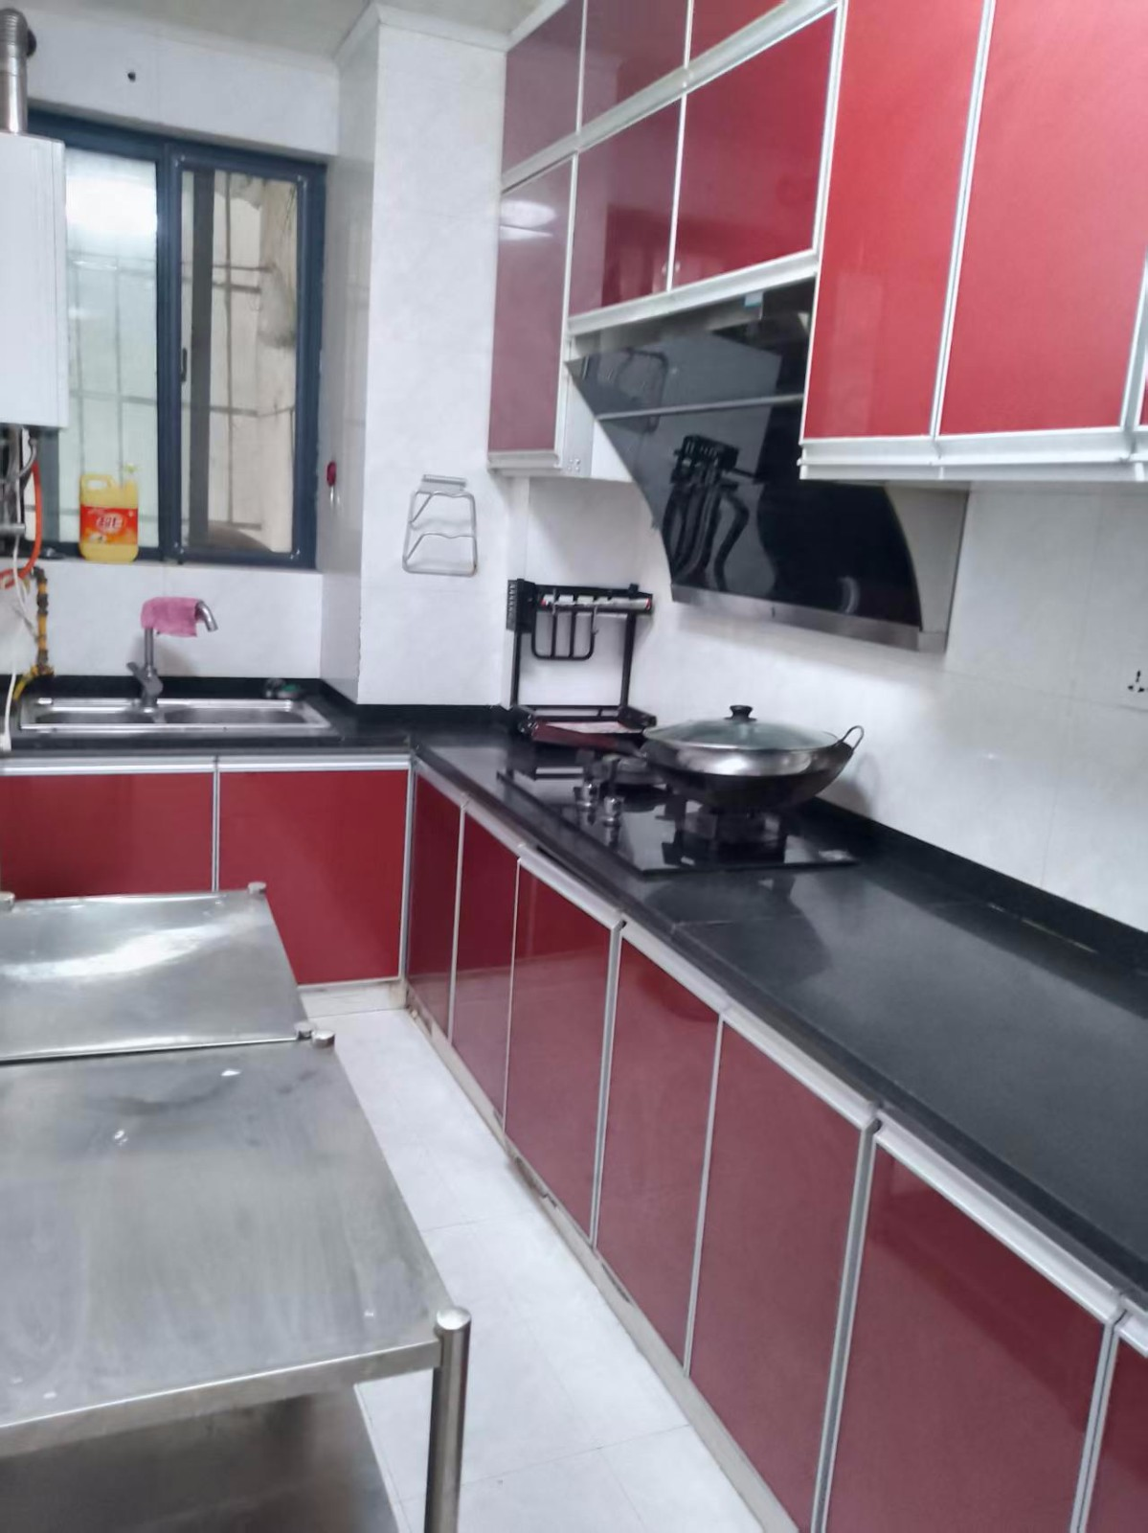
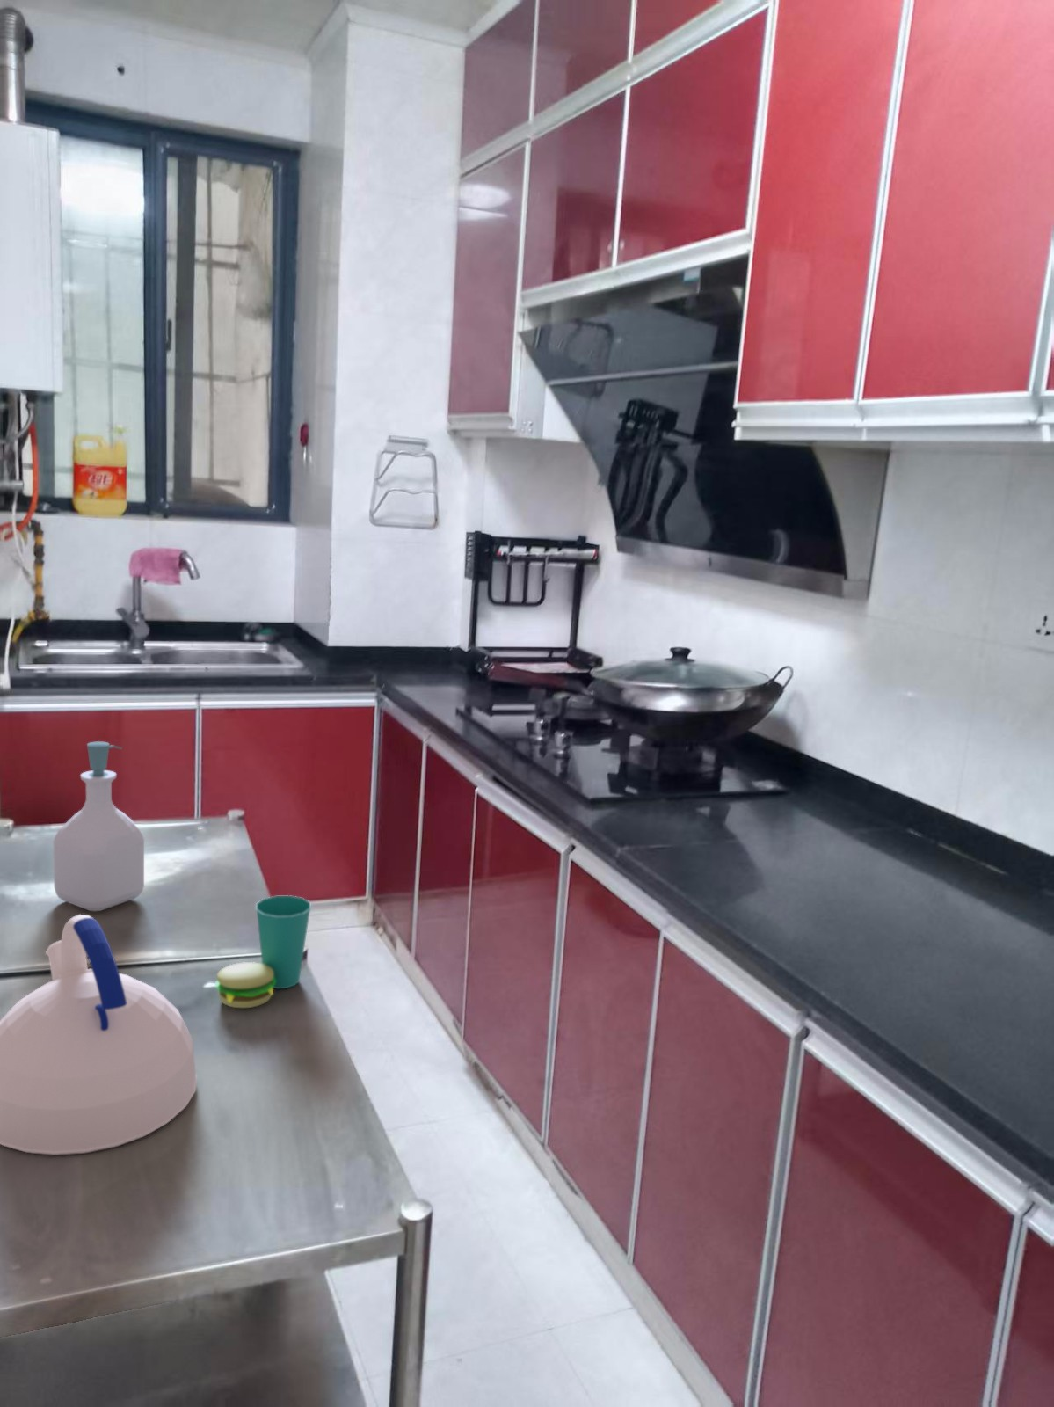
+ kettle [0,913,198,1157]
+ soap bottle [53,741,145,912]
+ cup [214,894,312,1008]
